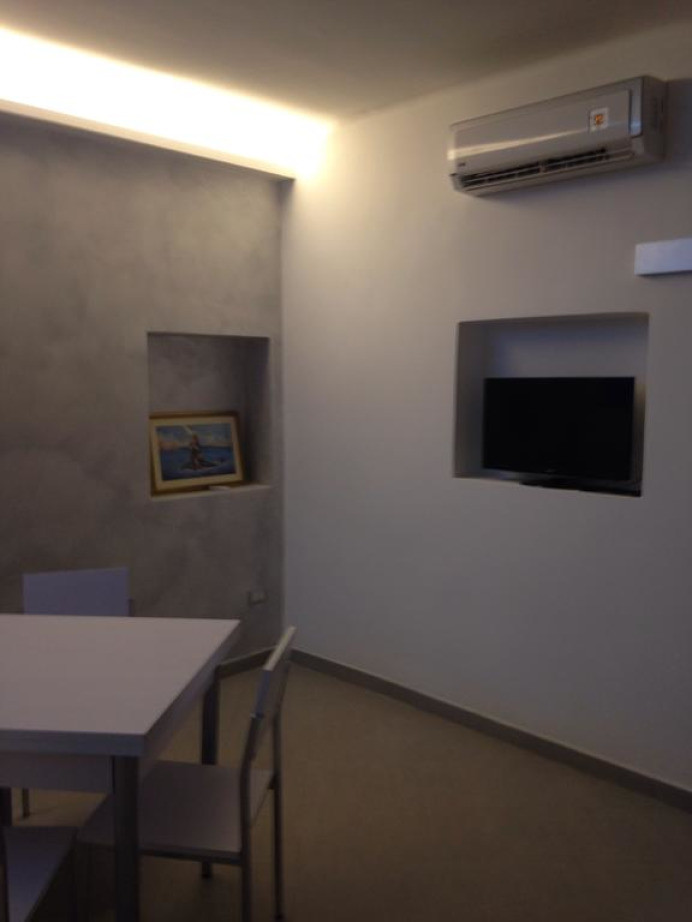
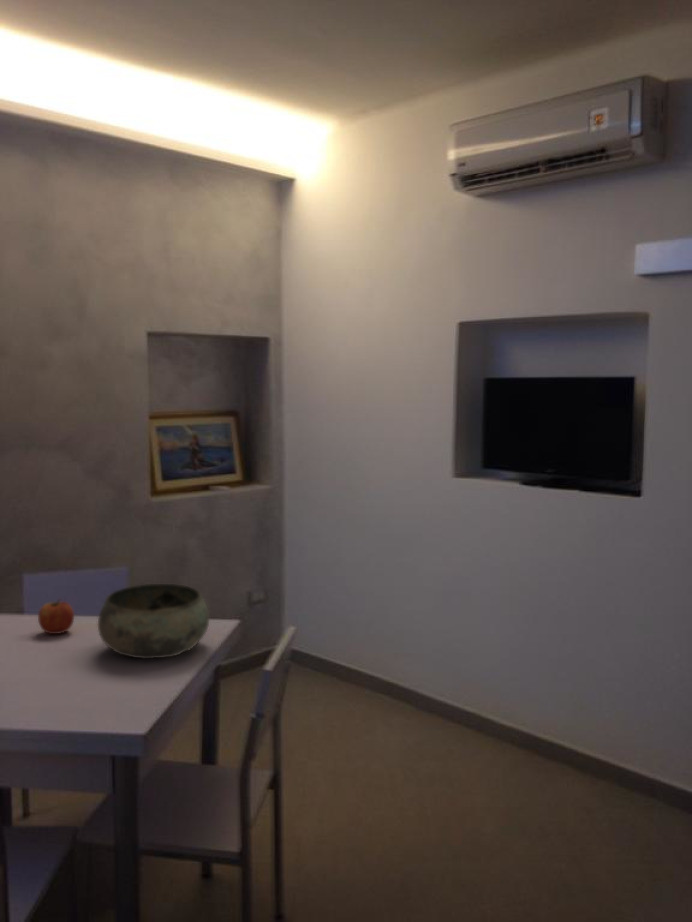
+ fruit [37,598,75,635]
+ bowl [97,583,210,660]
